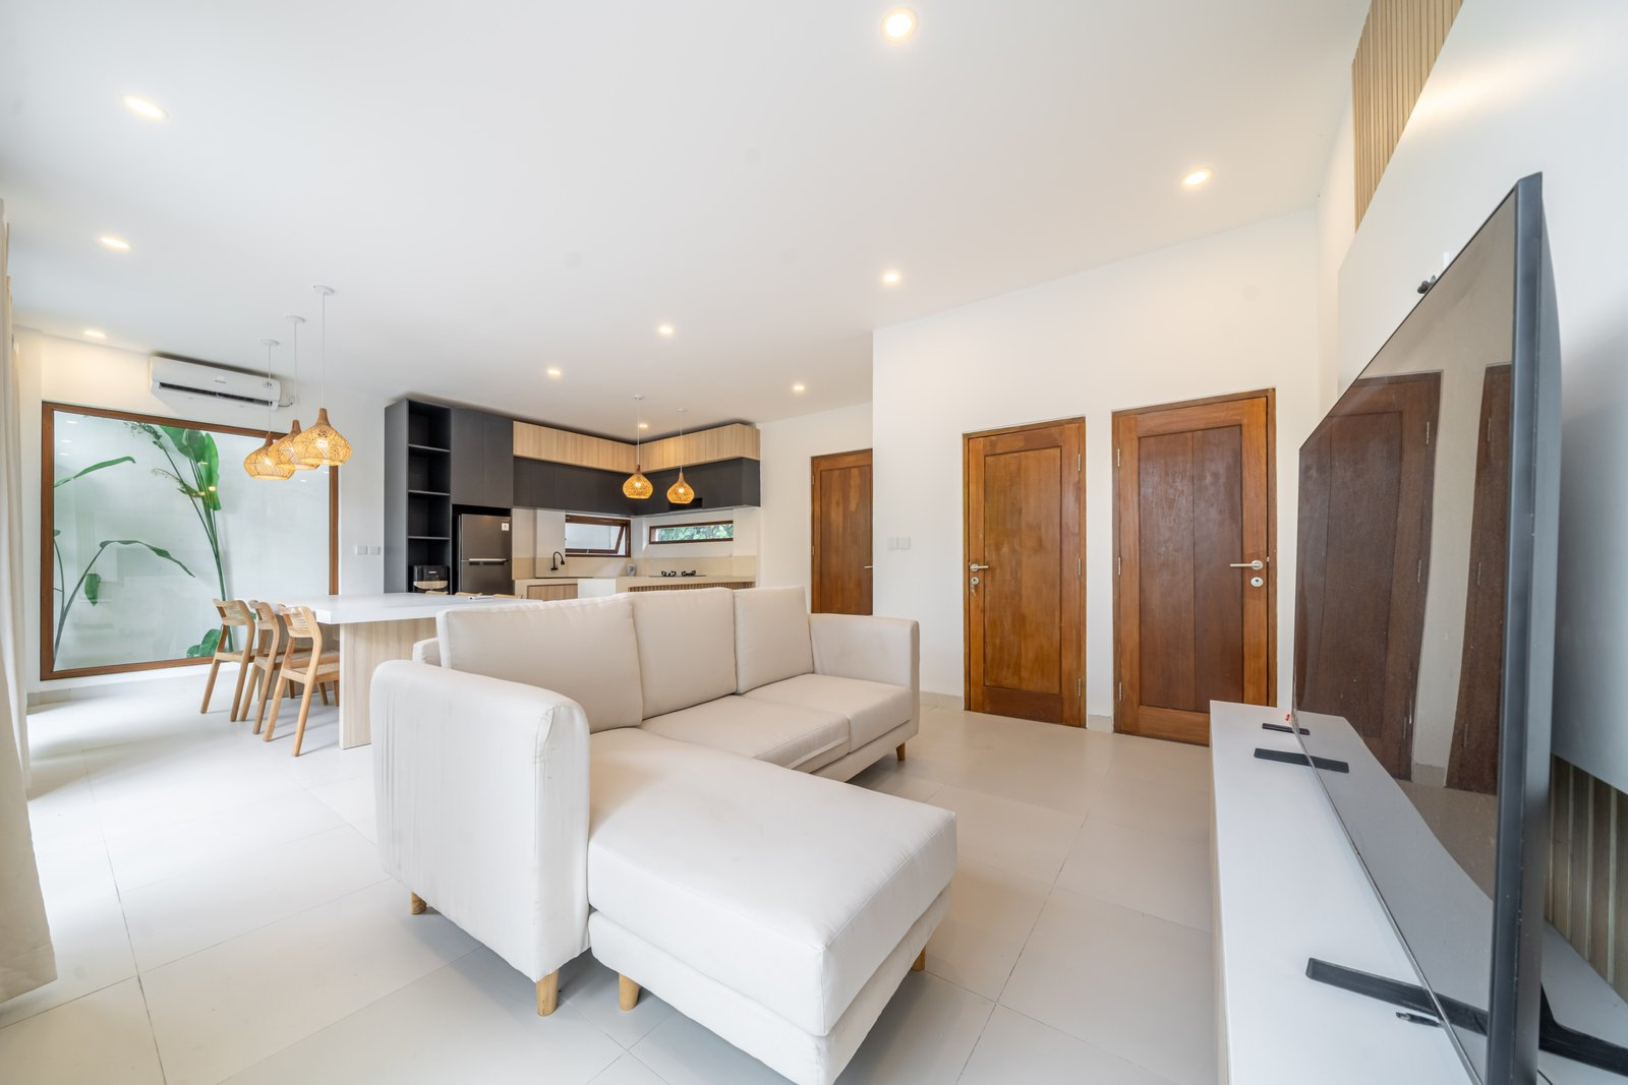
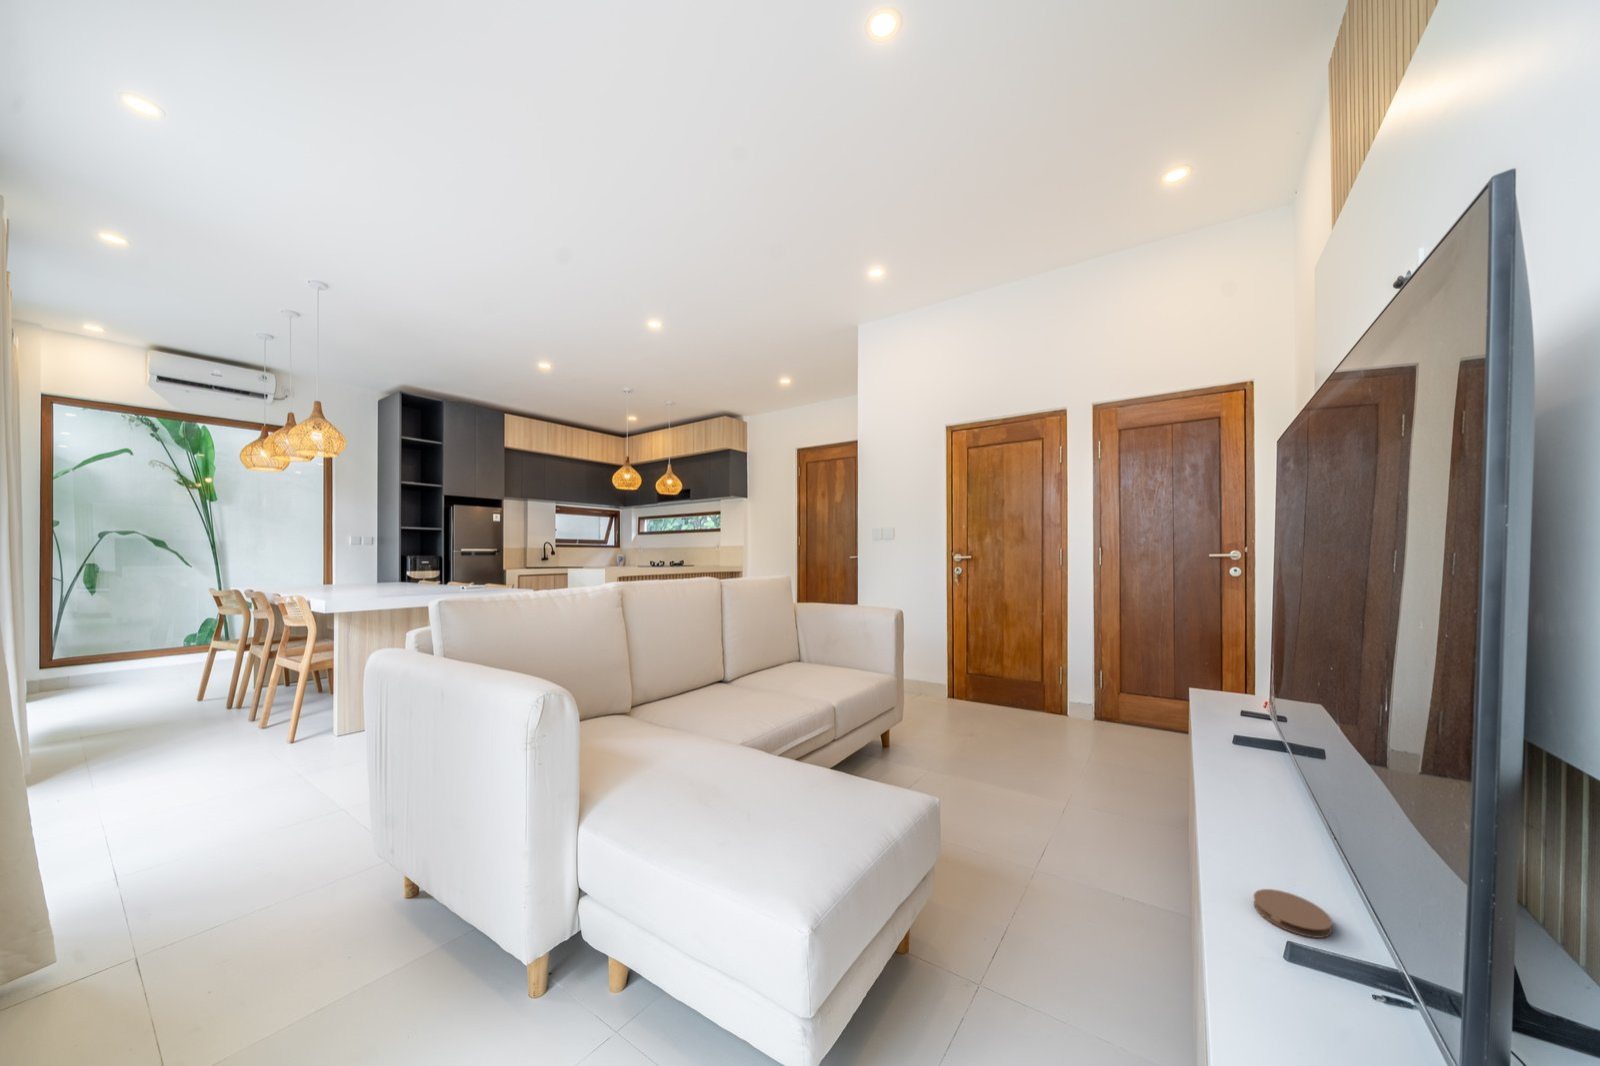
+ coaster [1254,889,1333,939]
